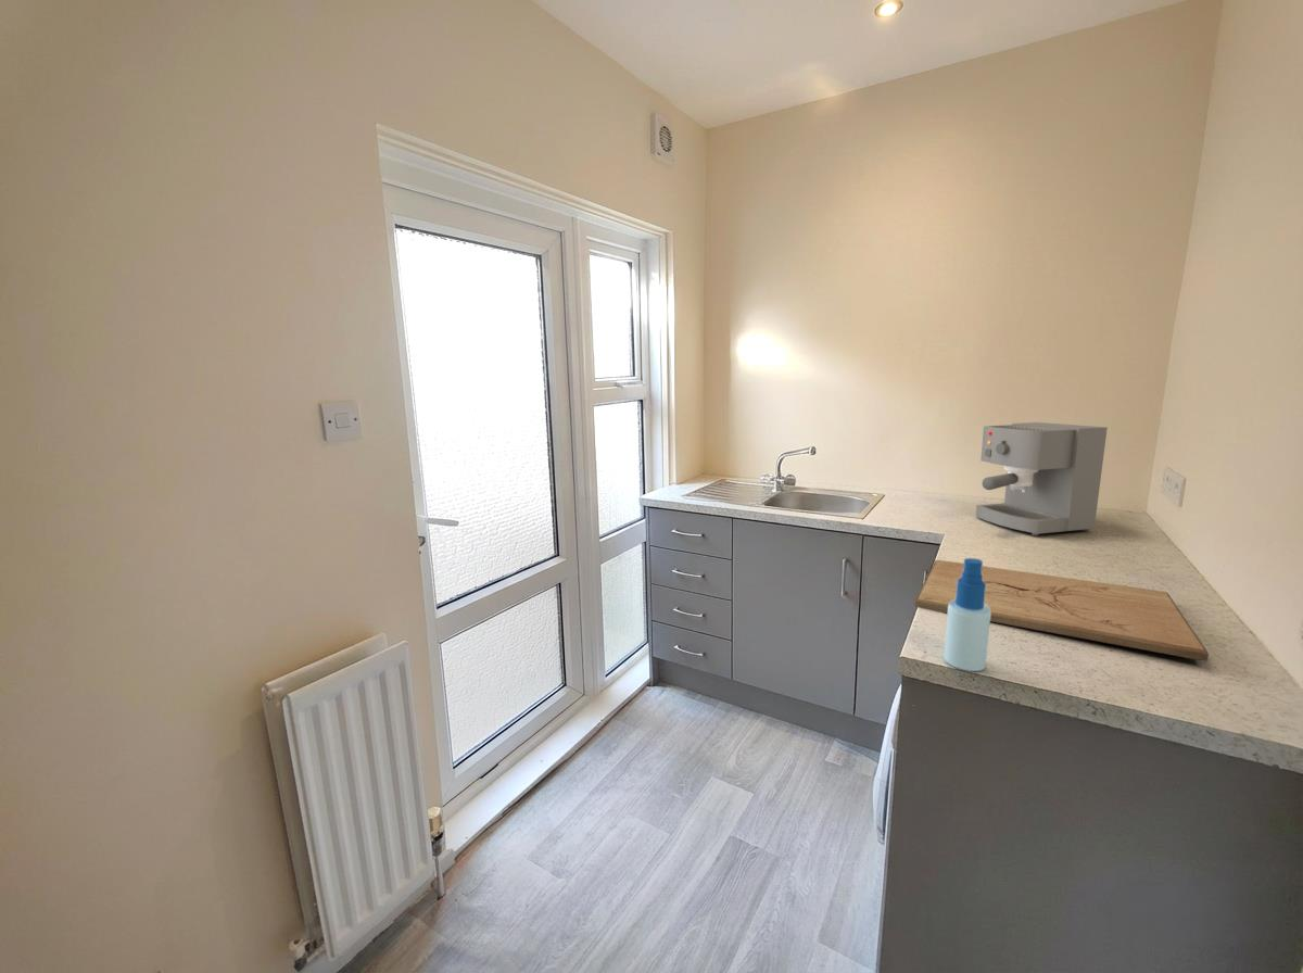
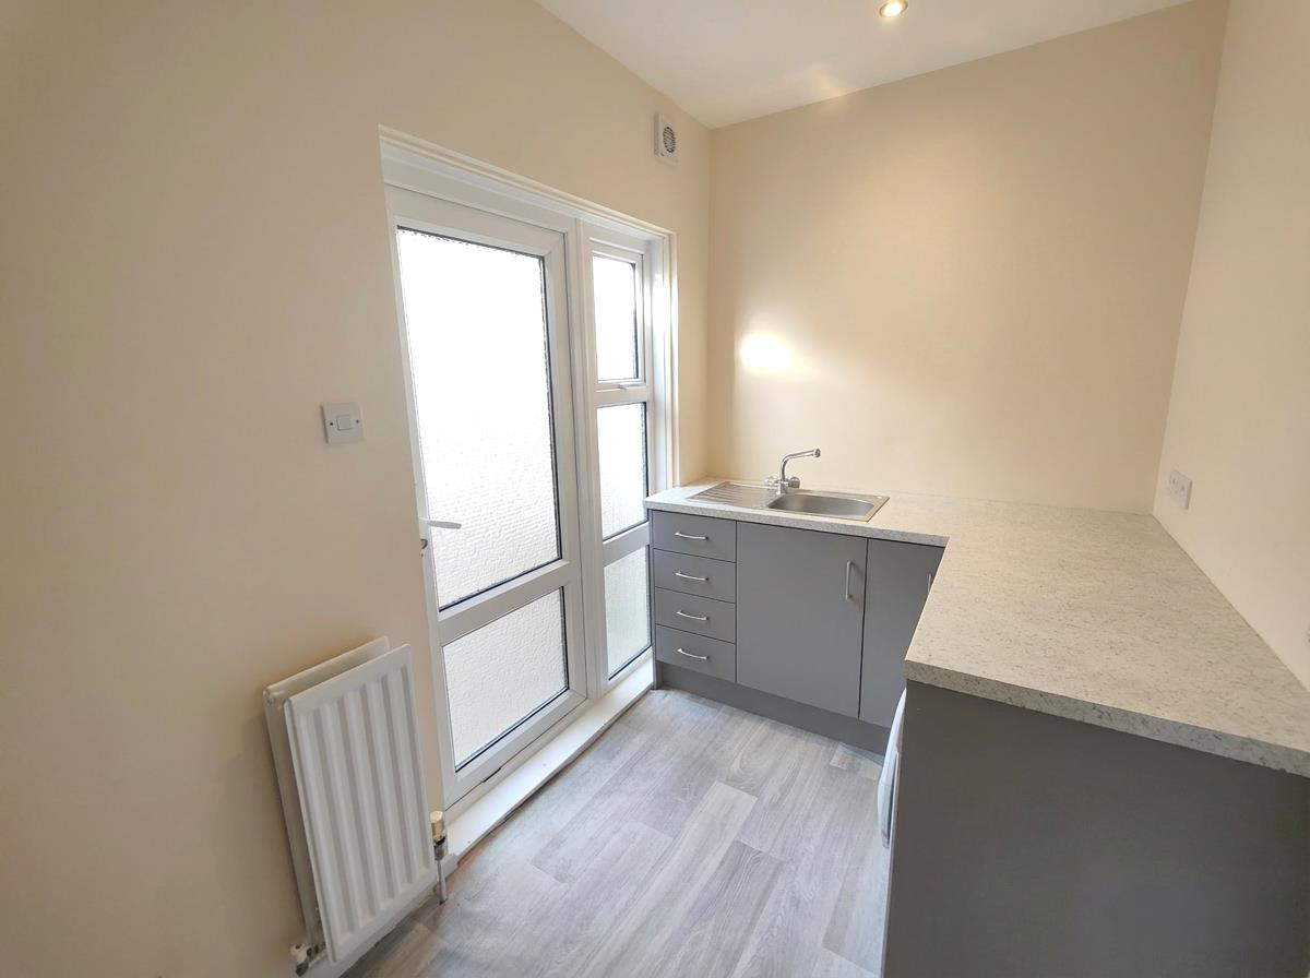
- cutting board [913,559,1210,662]
- spray bottle [943,557,991,672]
- coffee maker [975,421,1109,536]
